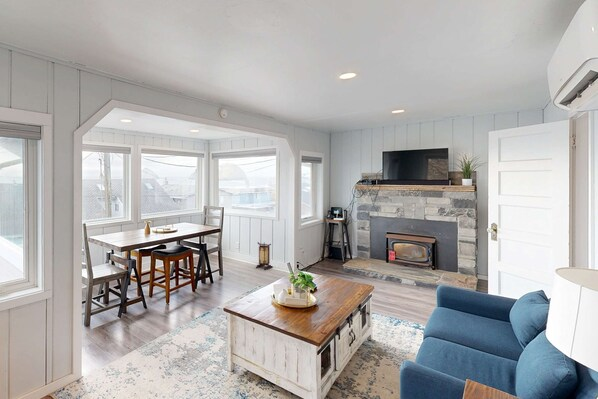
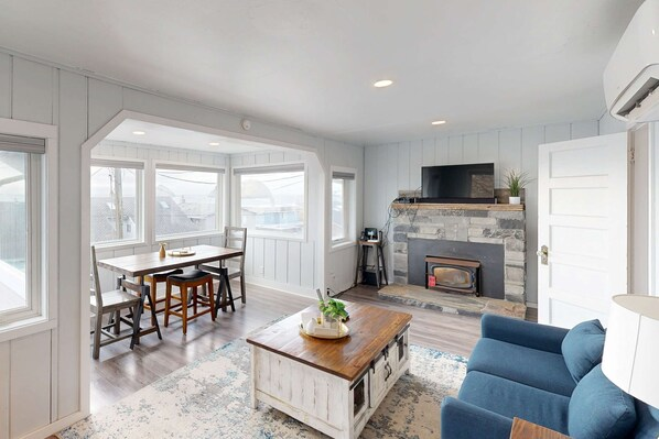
- lantern [255,241,274,271]
